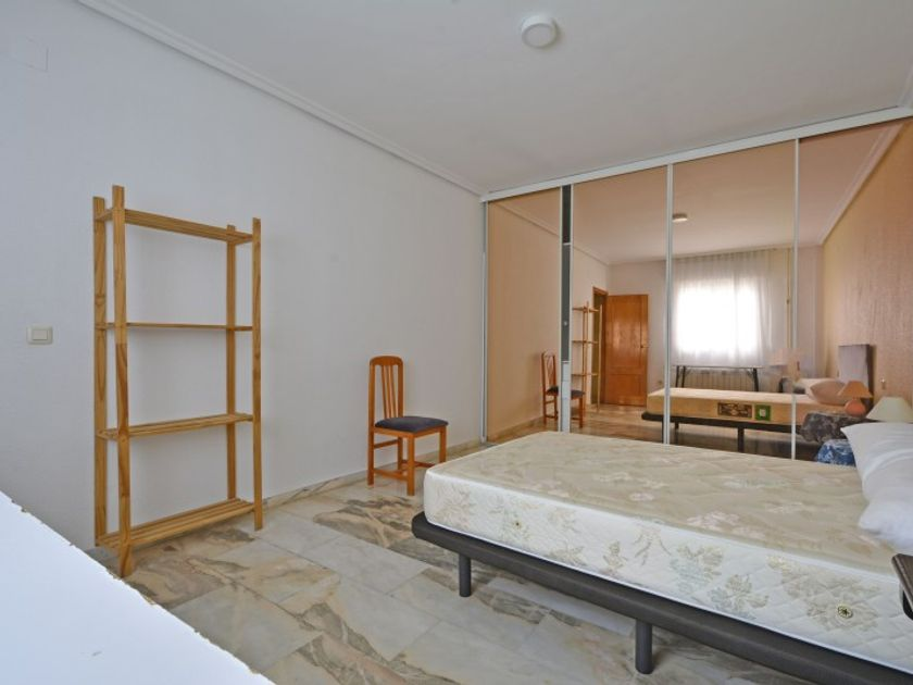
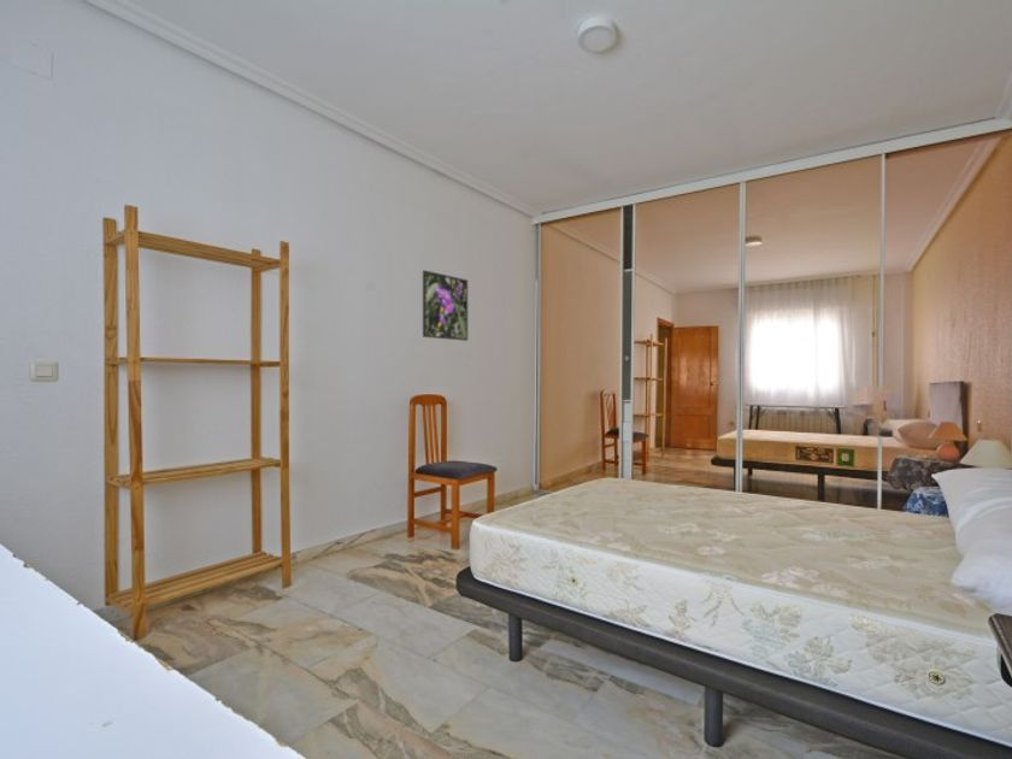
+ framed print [422,269,469,342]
